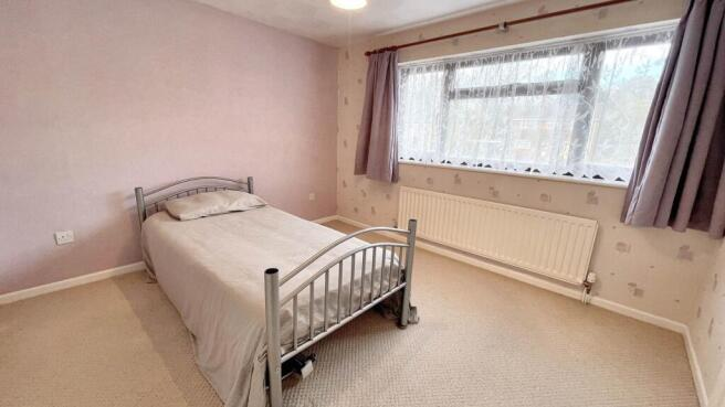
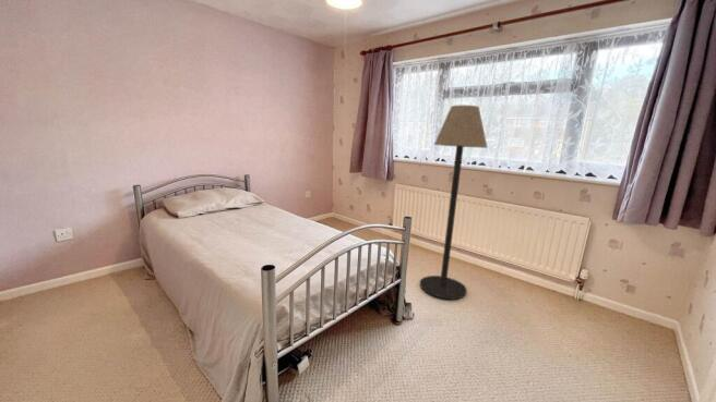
+ floor lamp [419,103,489,301]
